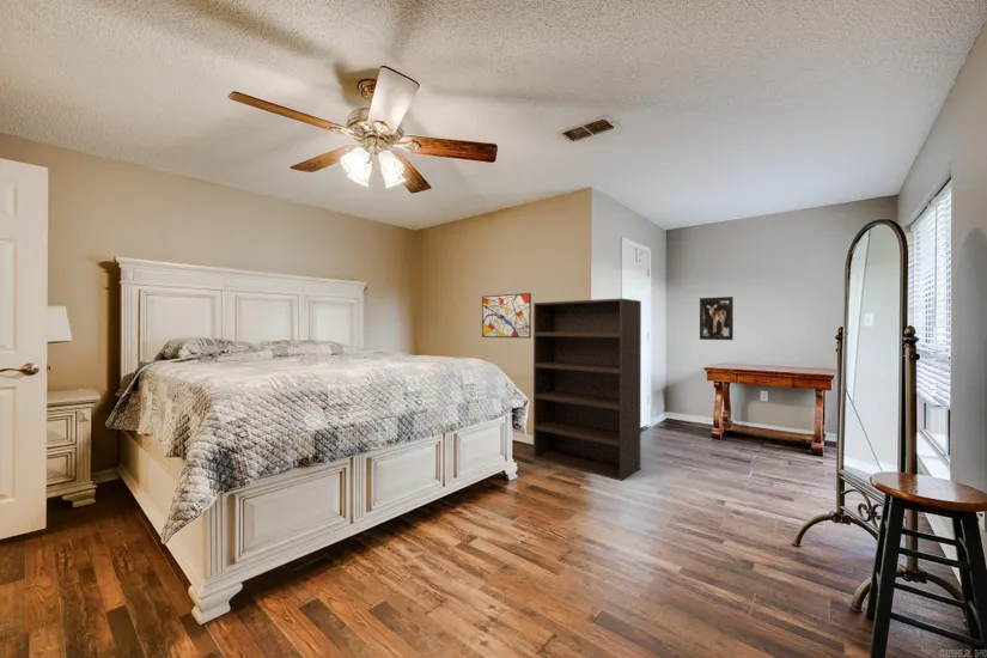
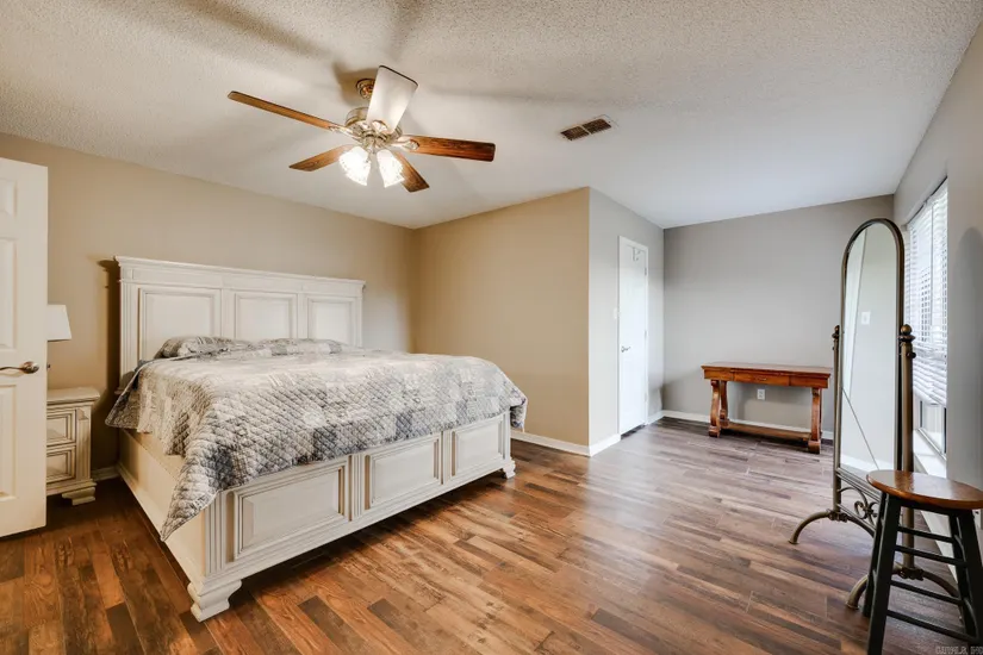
- wall art [699,296,735,341]
- wall art [481,292,532,340]
- bookshelf [532,297,642,482]
